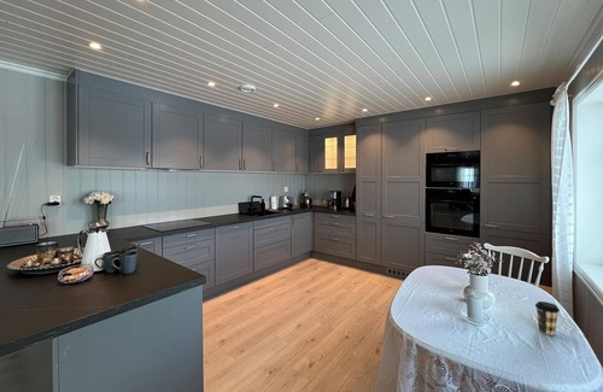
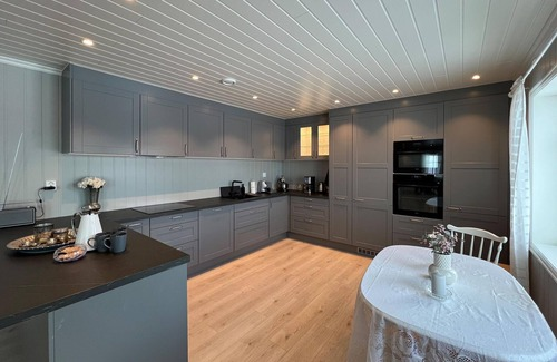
- coffee cup [534,300,561,337]
